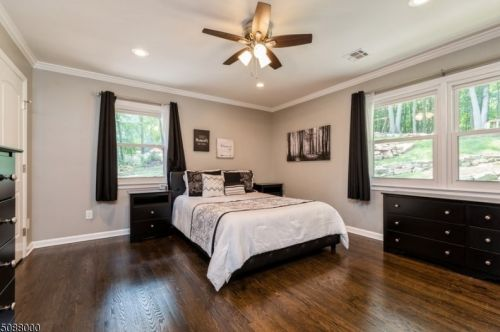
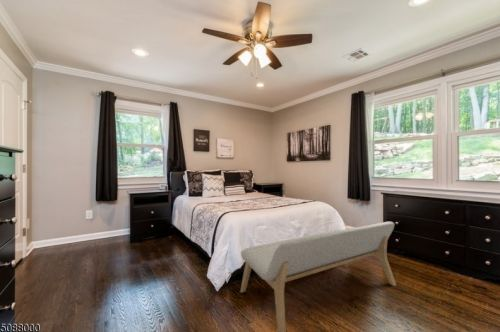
+ bench [239,221,397,332]
